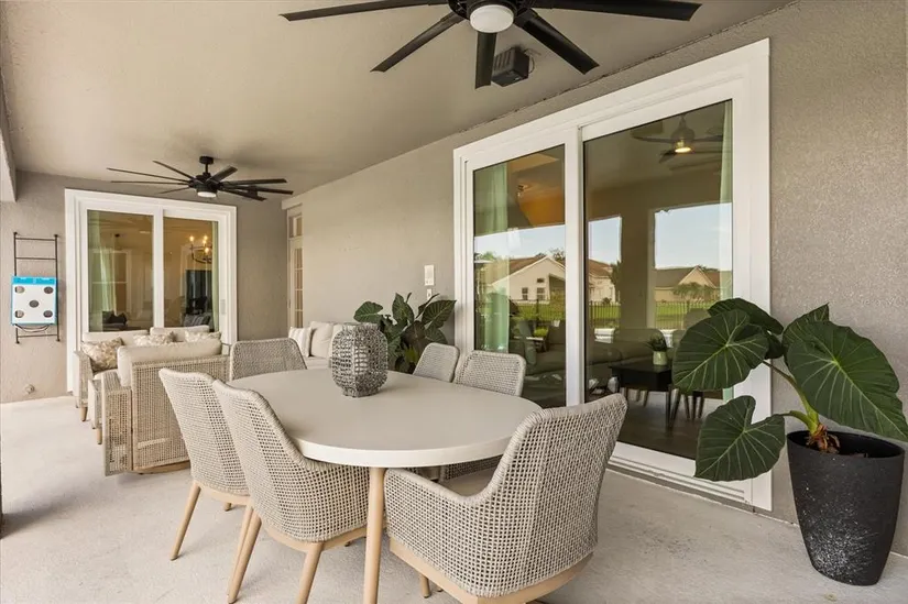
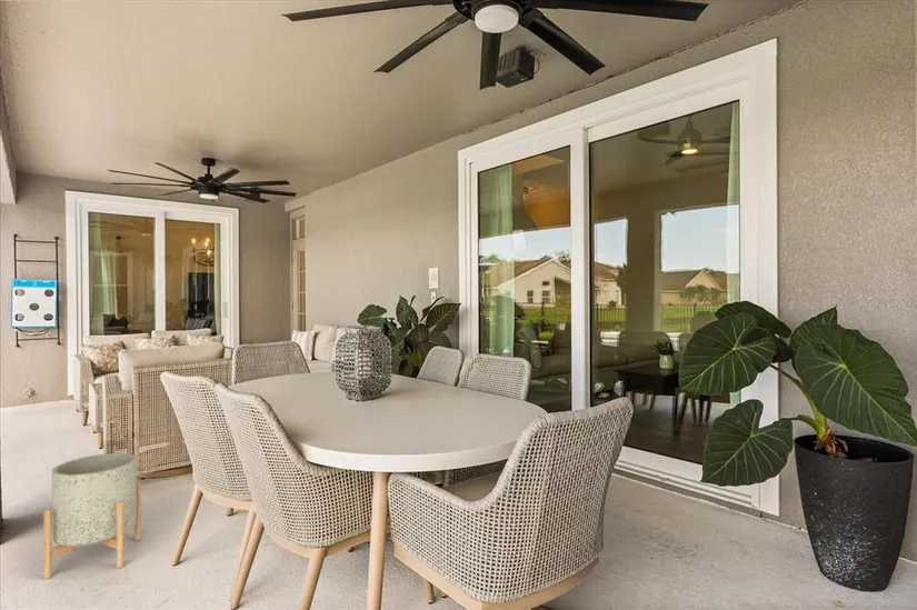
+ planter [42,452,142,580]
